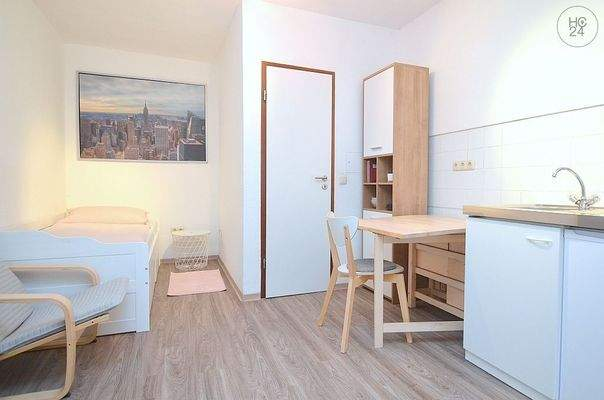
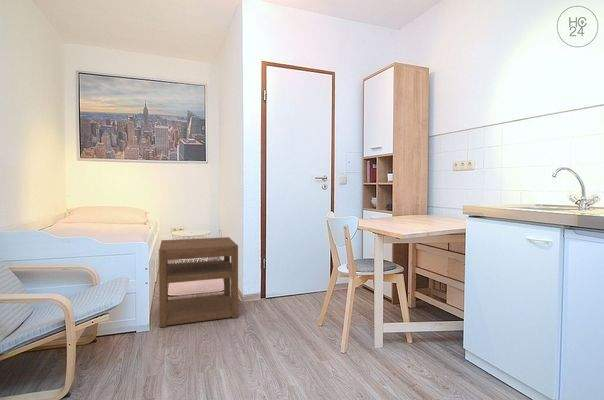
+ nightstand [158,236,239,328]
